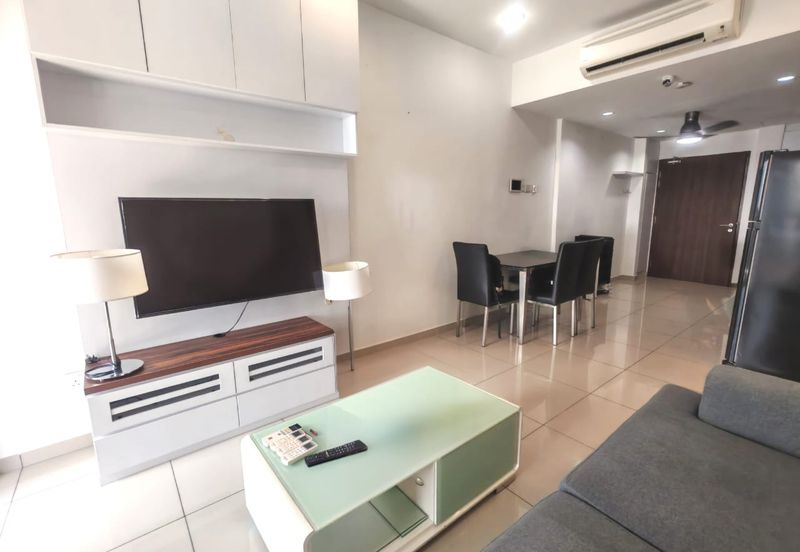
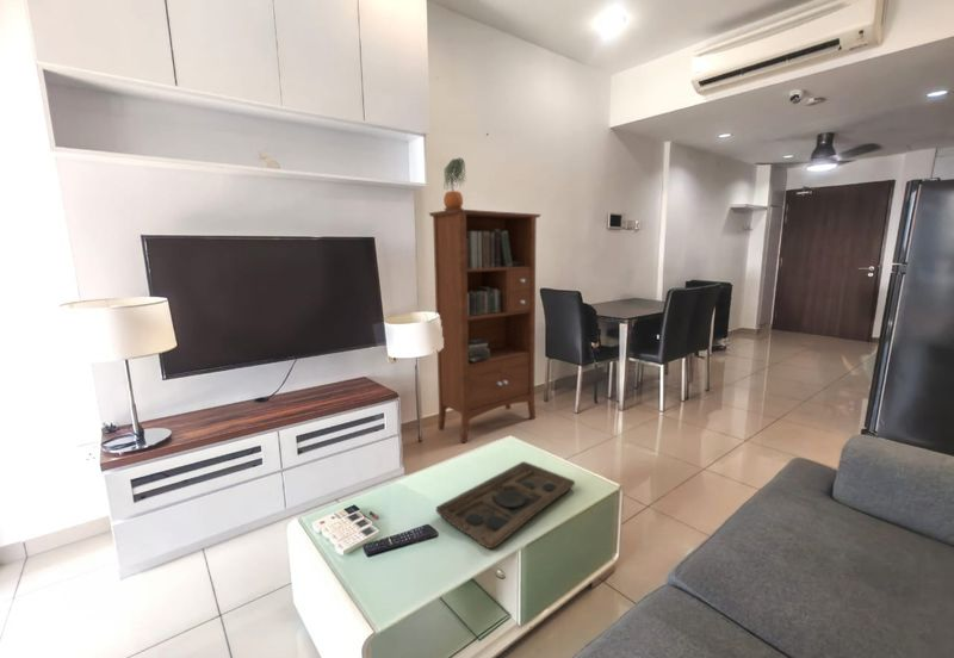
+ potted plant [442,157,467,211]
+ bookcase [428,209,543,445]
+ decorative tray [435,460,576,550]
